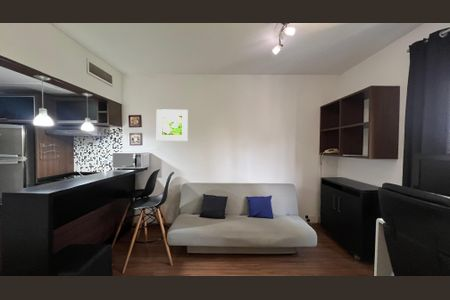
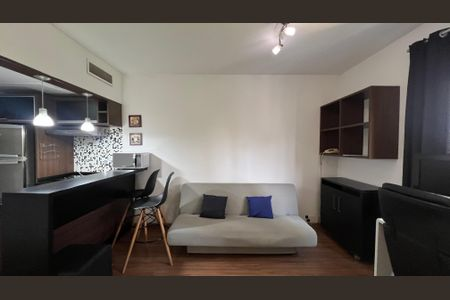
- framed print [156,108,189,142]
